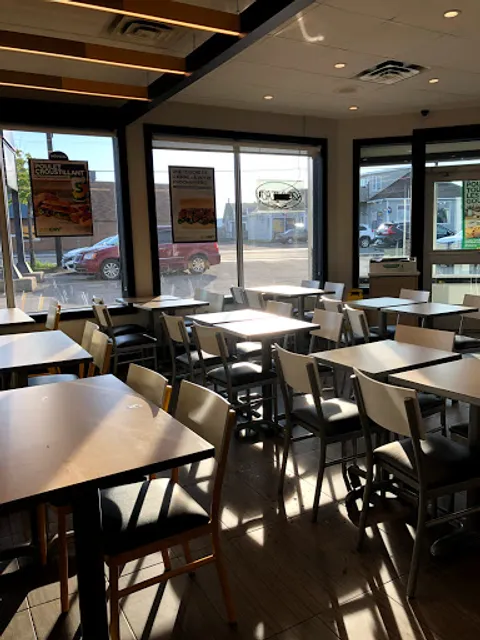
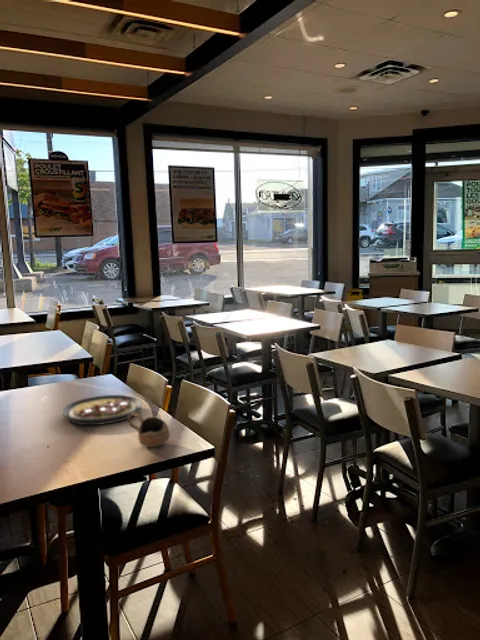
+ plate [61,394,144,426]
+ cup [127,413,171,448]
